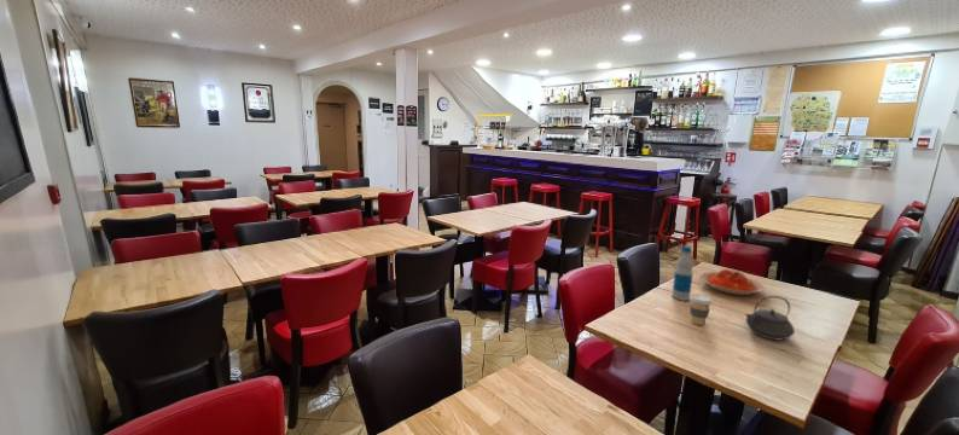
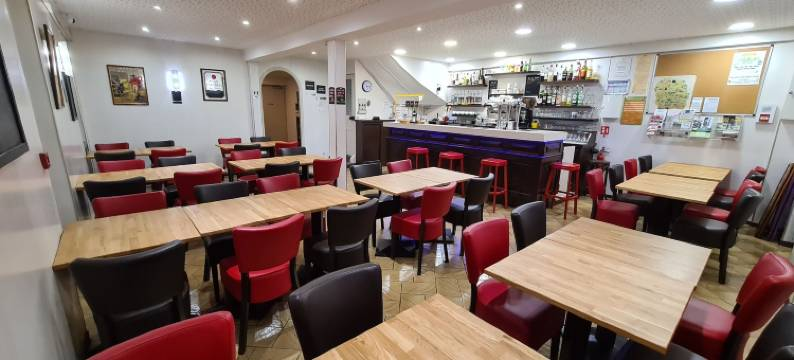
- teapot [744,295,796,341]
- plate [698,268,766,296]
- coffee cup [688,294,714,326]
- bottle [670,245,694,302]
